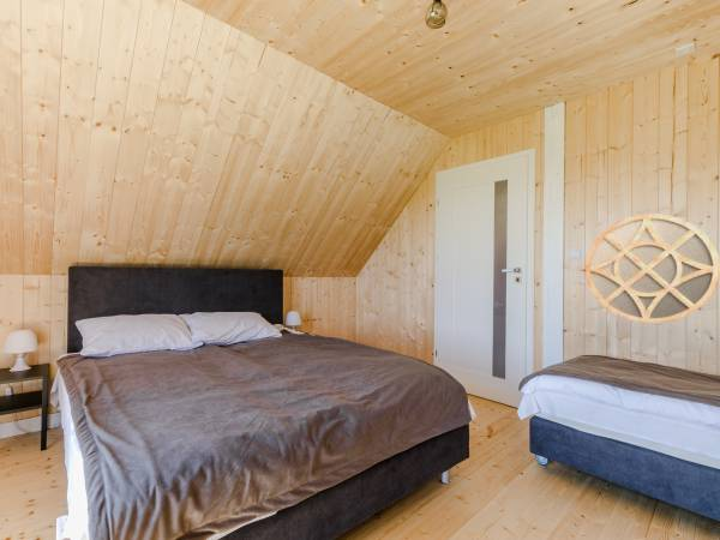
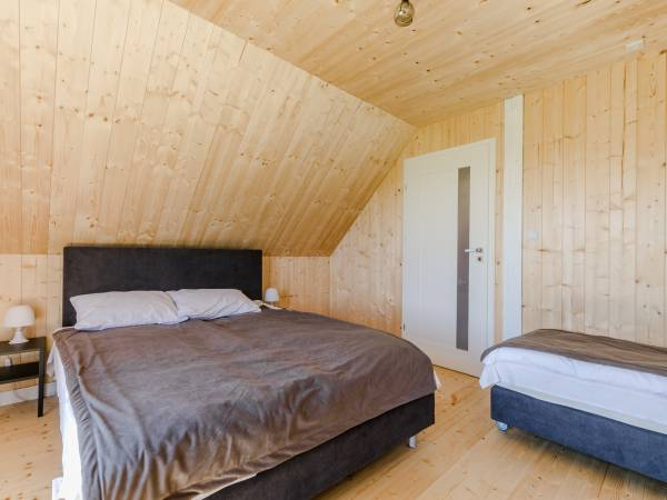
- home mirror [584,214,720,324]
